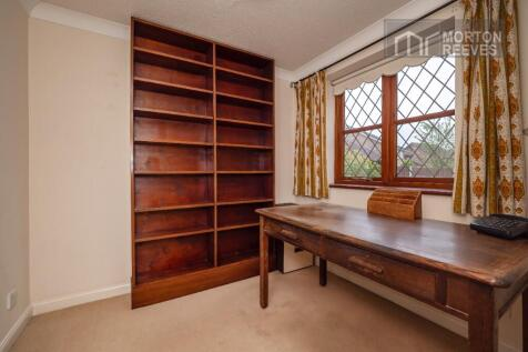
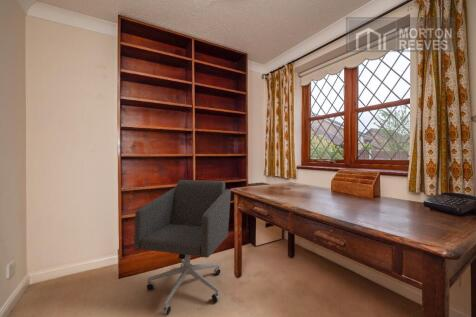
+ office chair [133,179,232,316]
